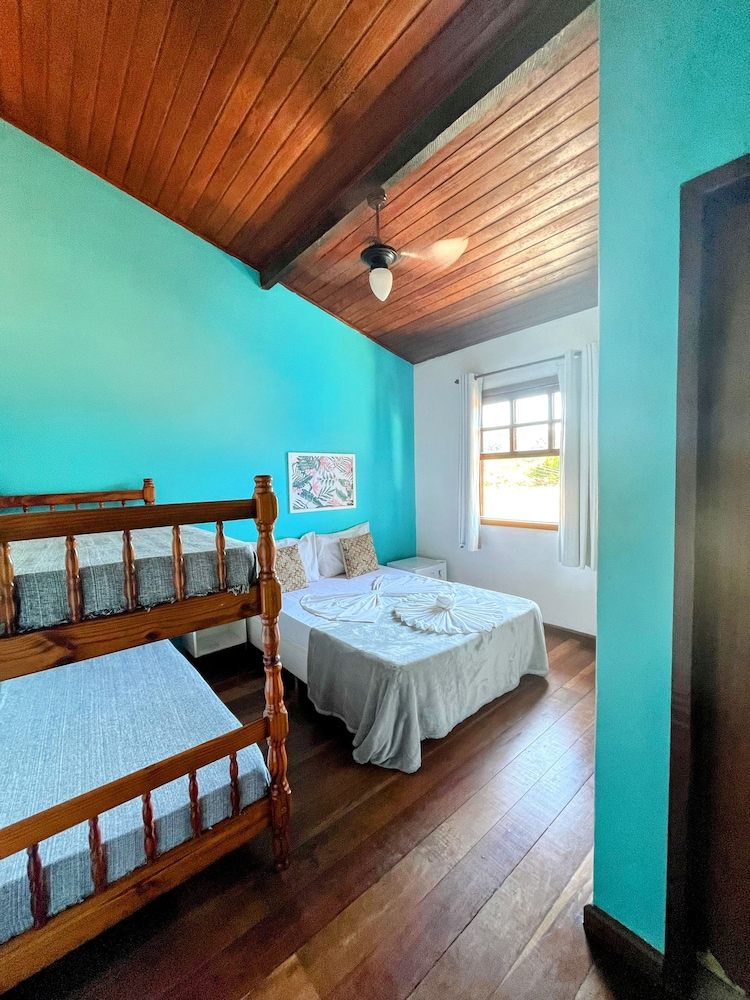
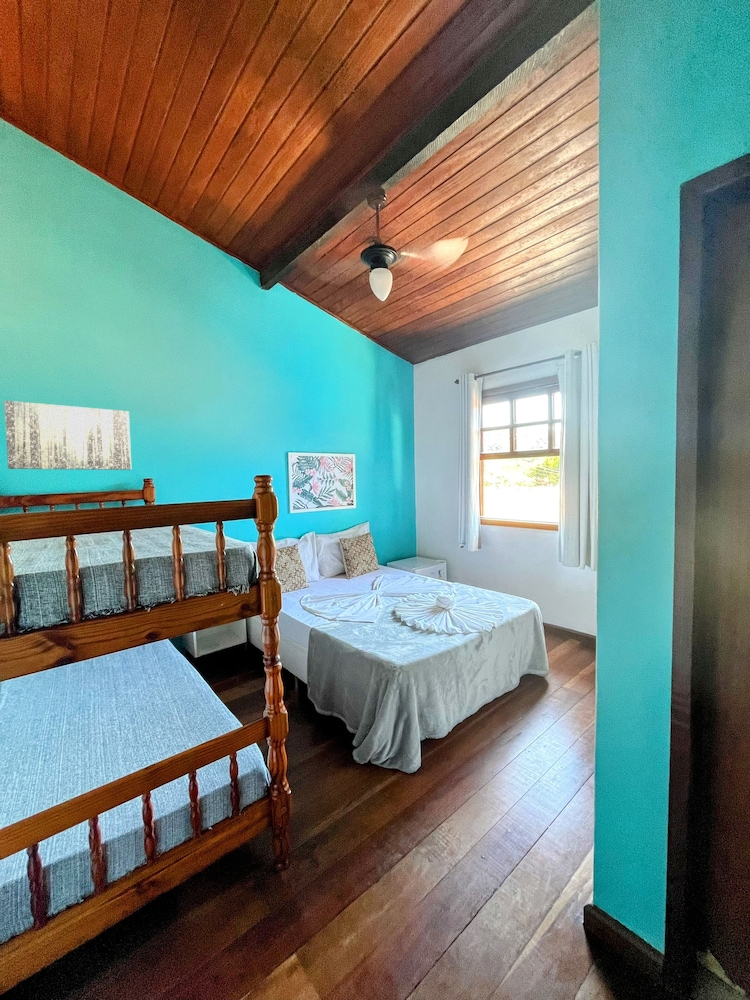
+ wall art [3,400,132,471]
